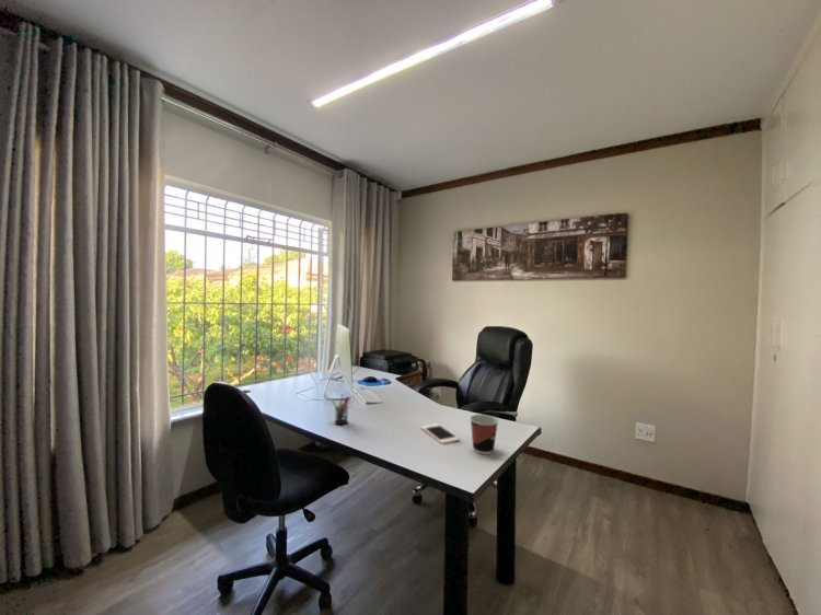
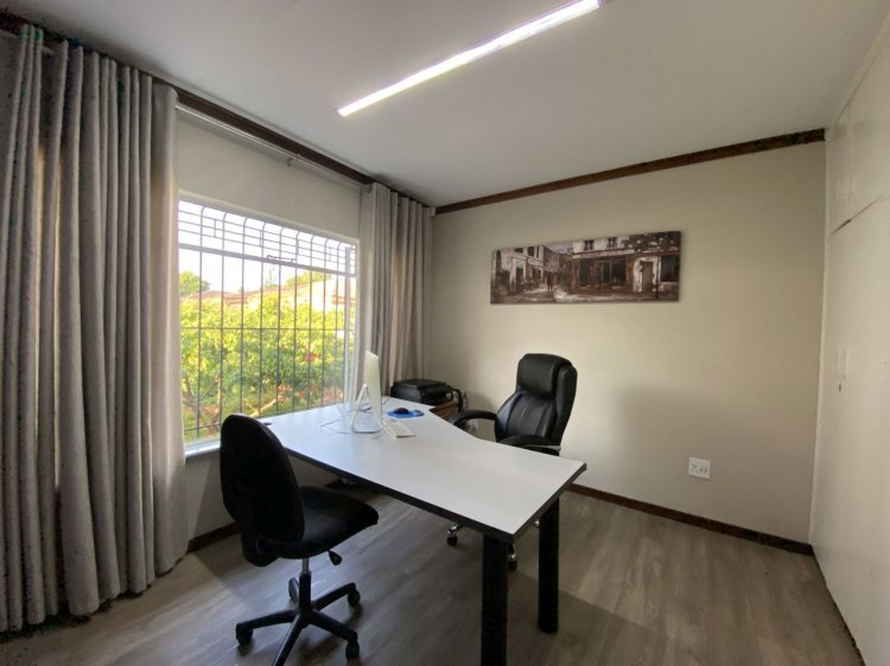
- cup [469,414,499,455]
- cell phone [420,422,461,445]
- pen holder [331,393,350,426]
